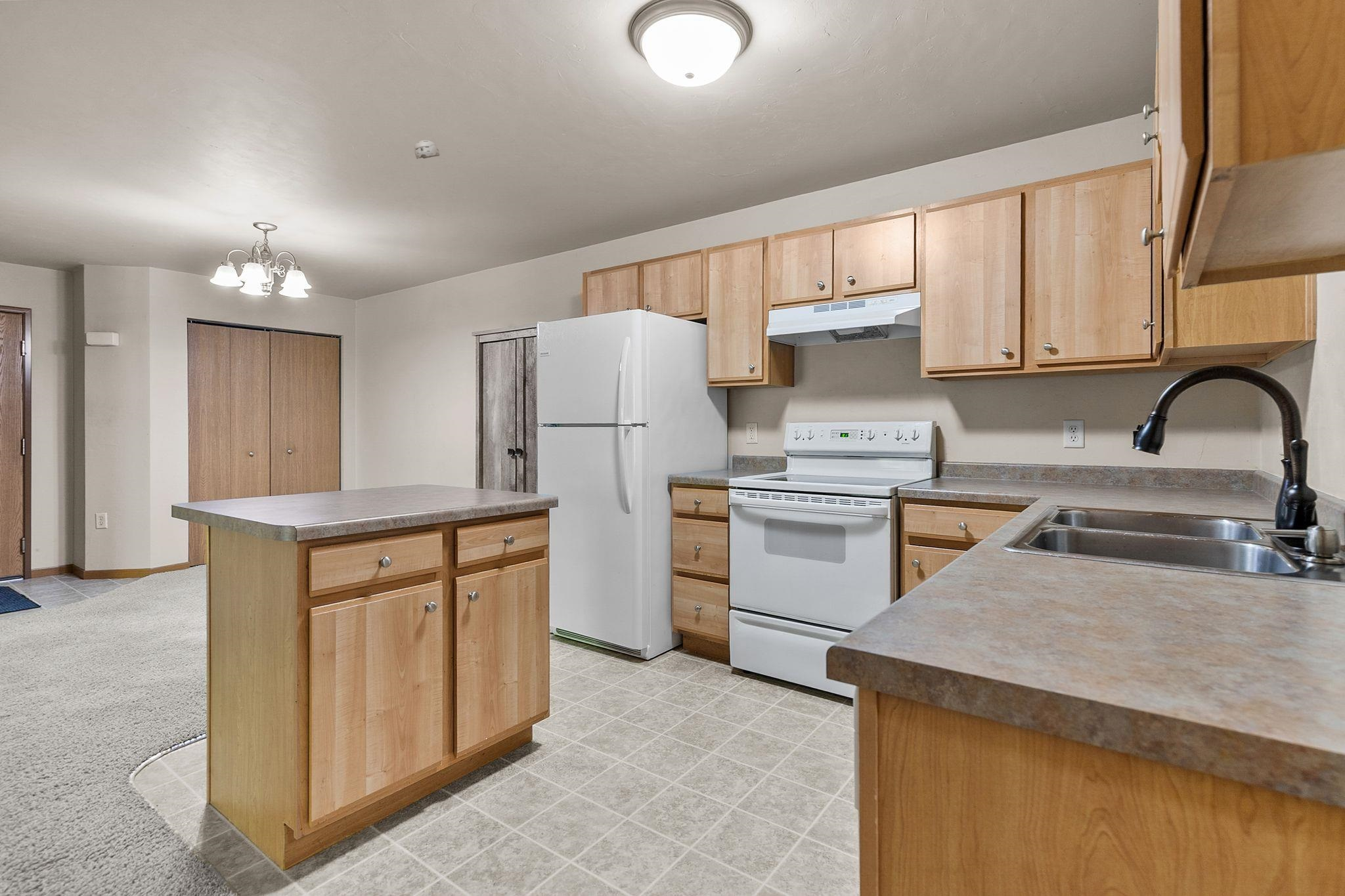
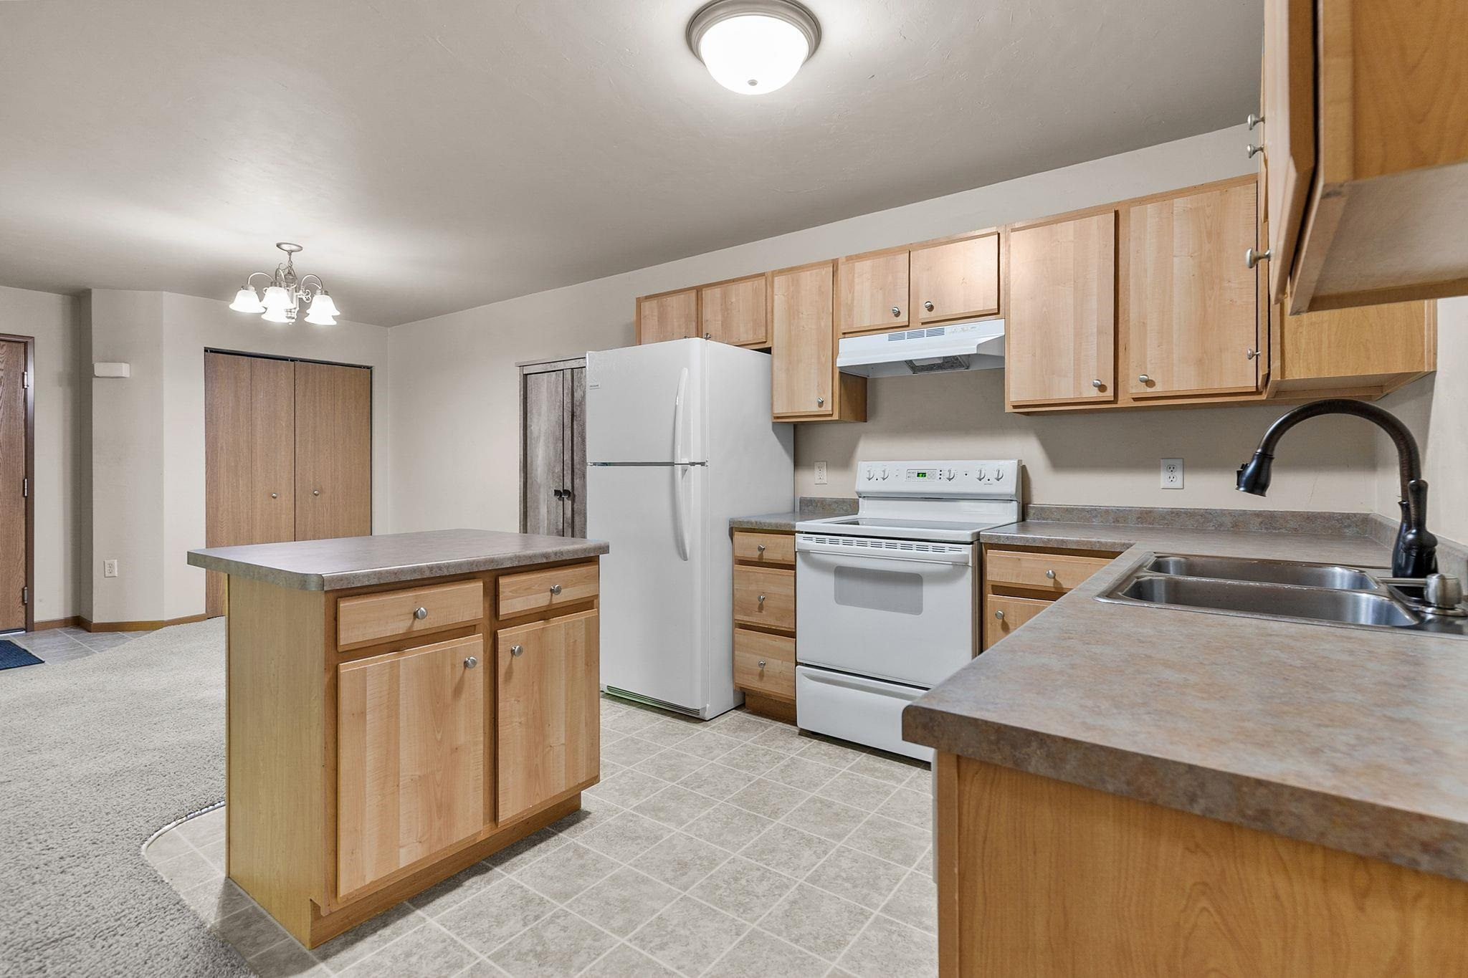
- smoke detector [414,139,440,160]
